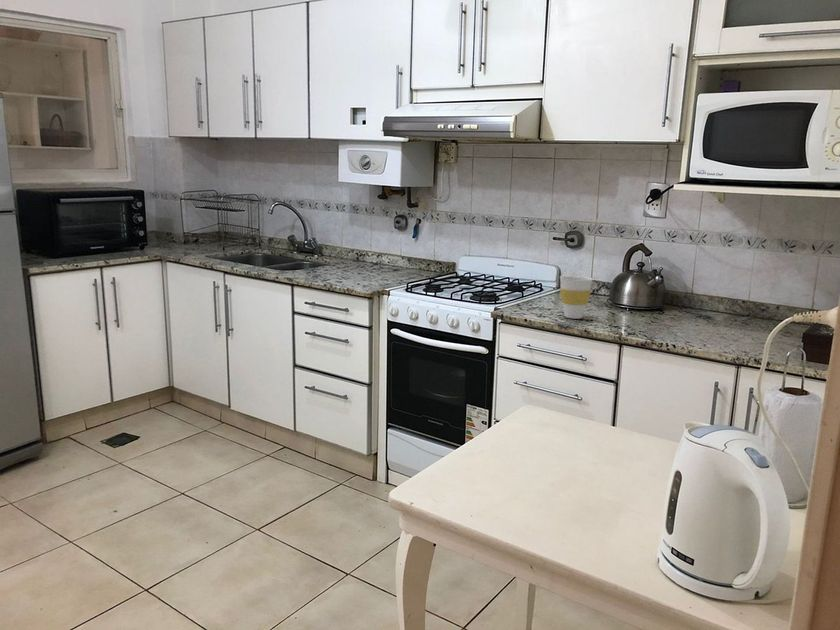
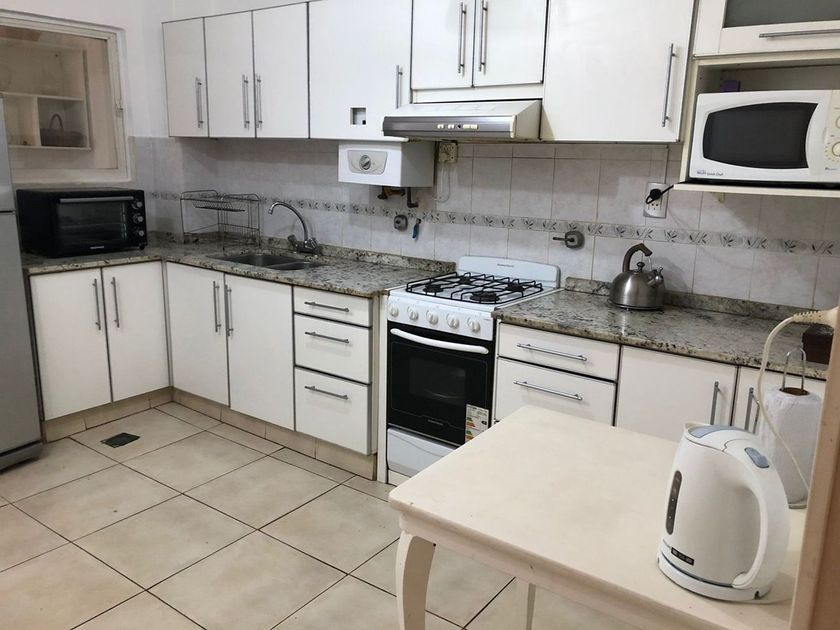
- cup [559,275,594,320]
